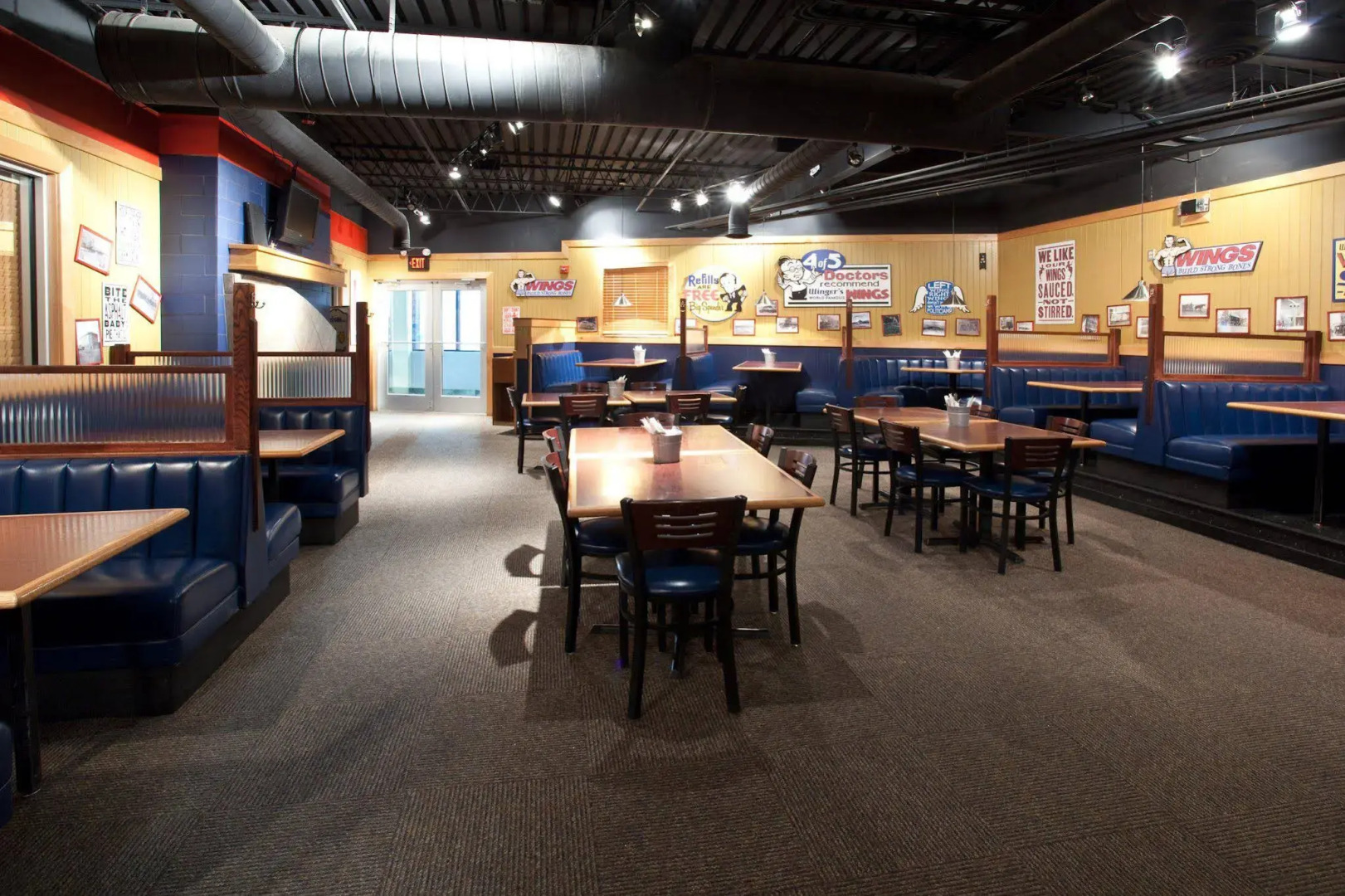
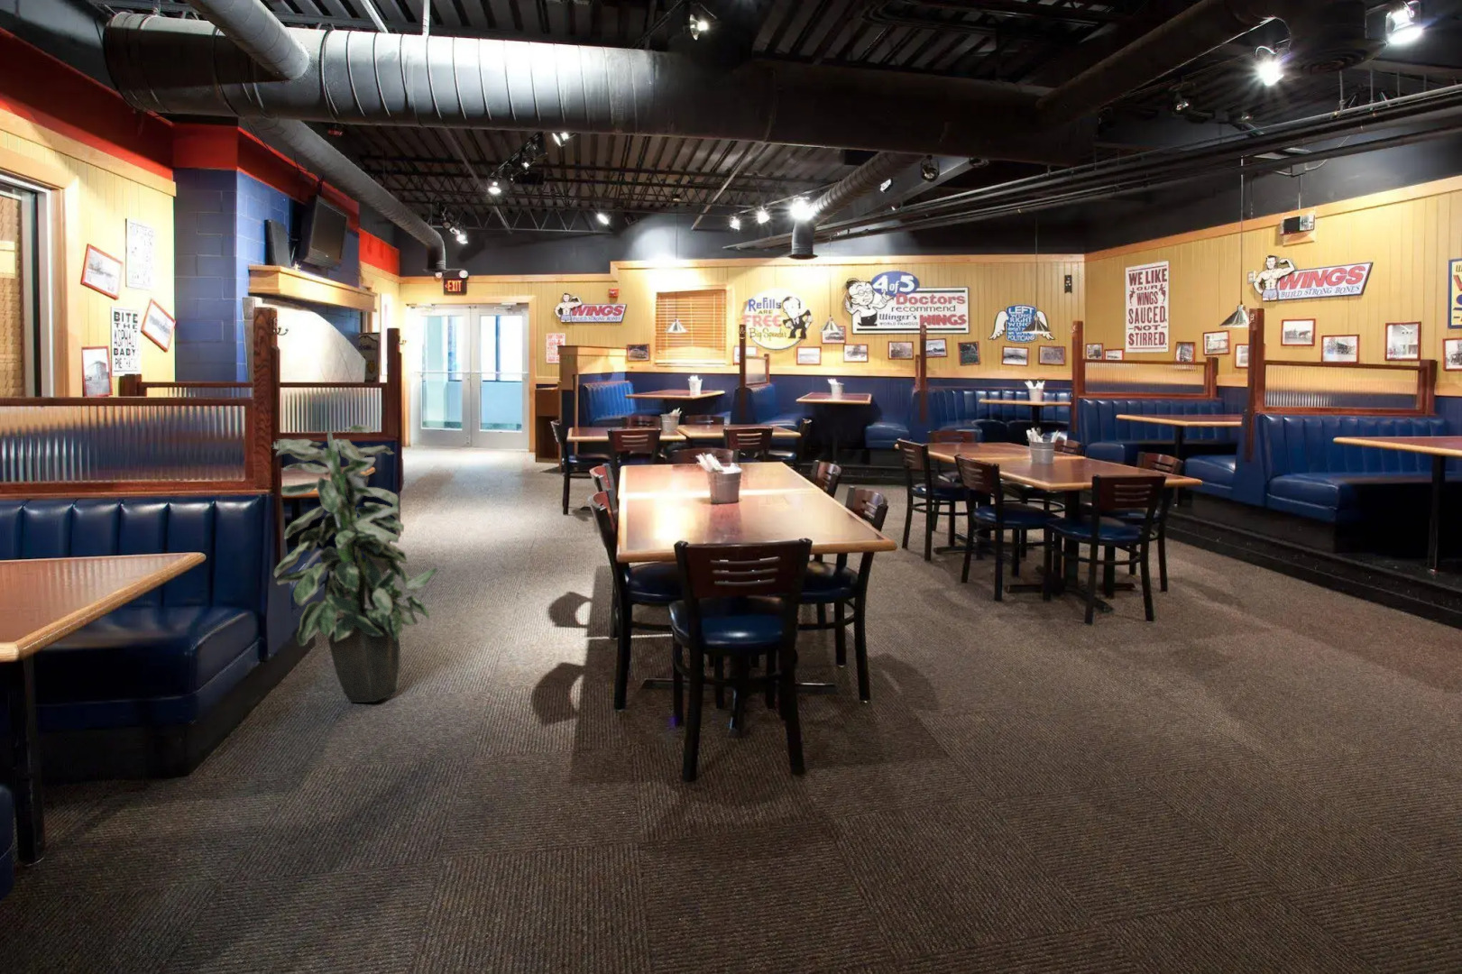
+ indoor plant [271,424,438,703]
